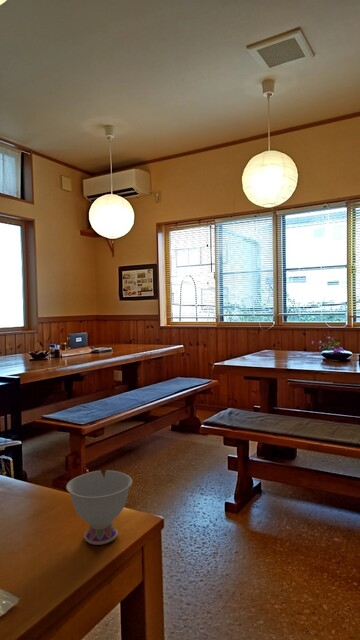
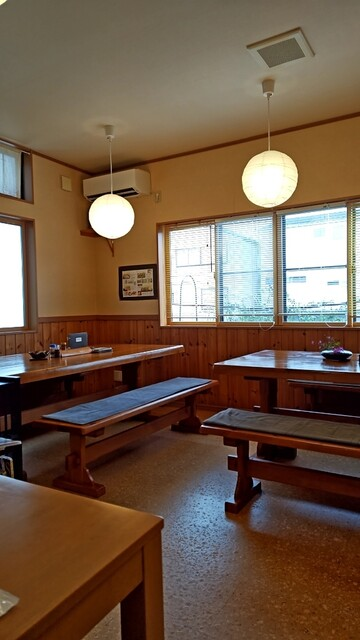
- teacup [65,469,133,546]
